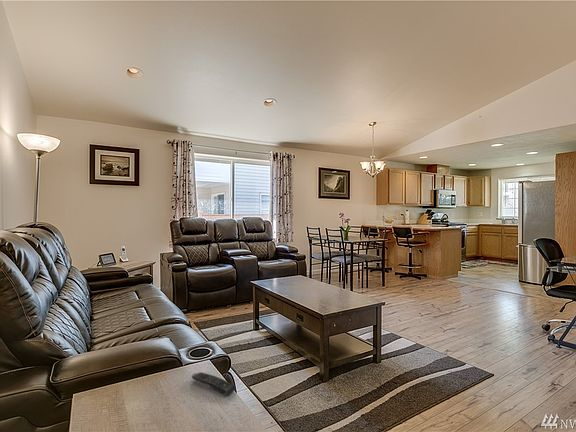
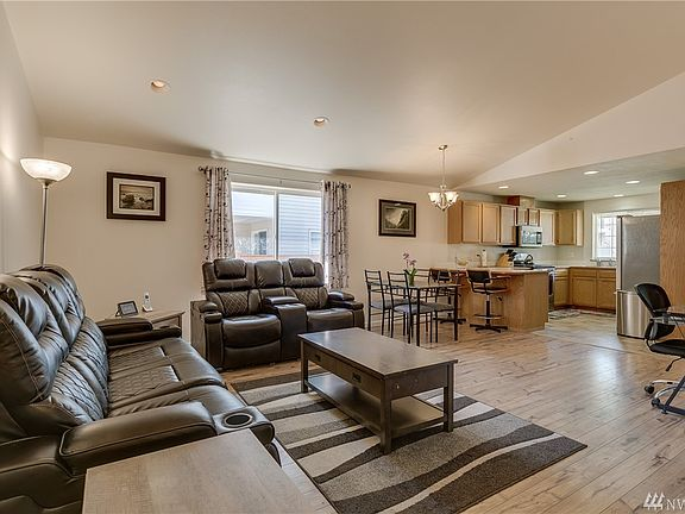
- remote control [191,371,237,397]
